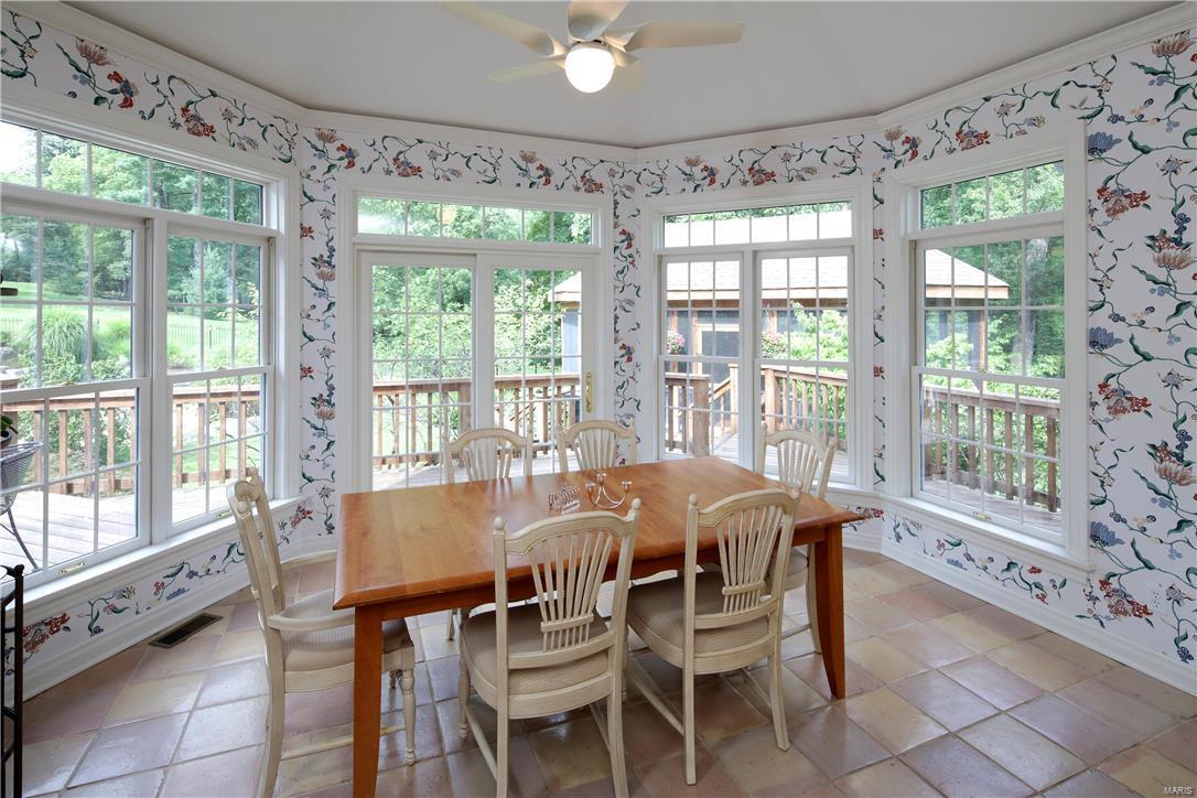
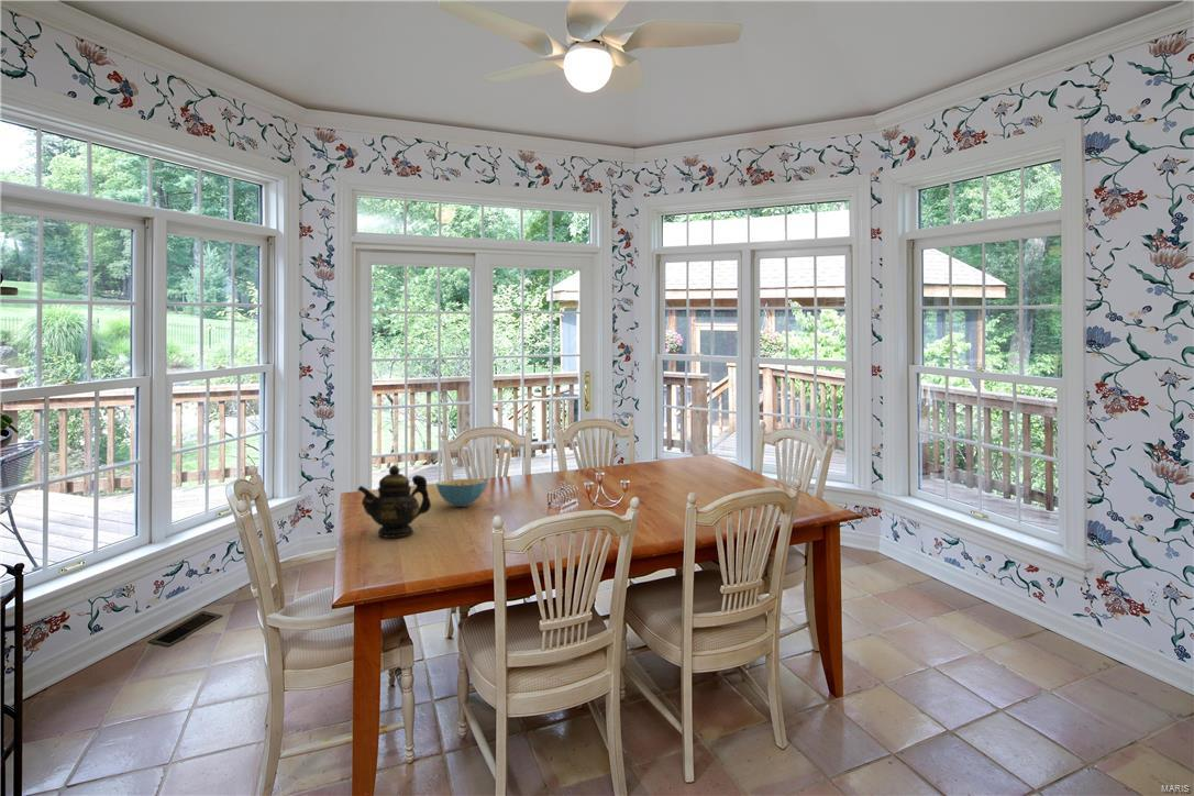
+ teapot [356,464,432,539]
+ cereal bowl [435,478,486,508]
